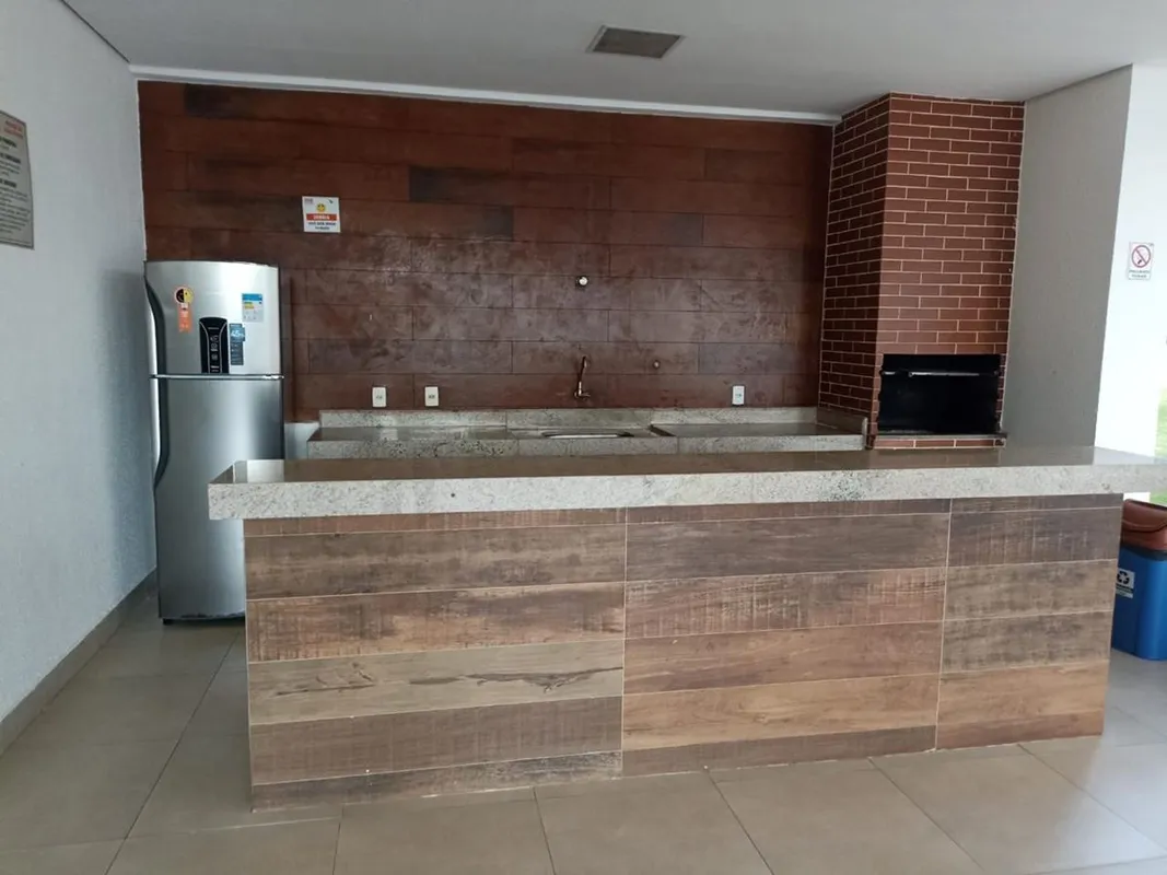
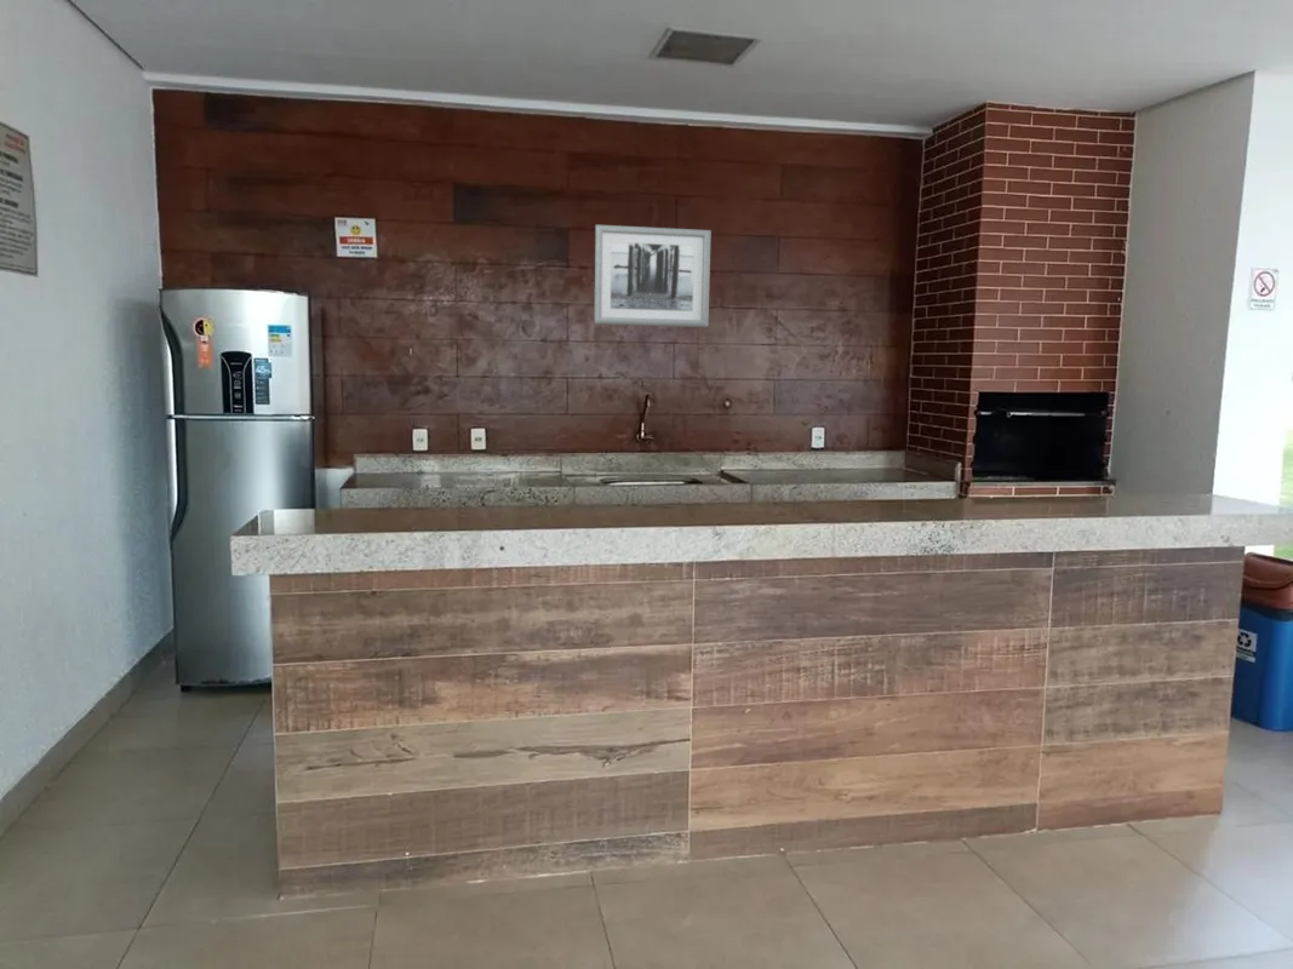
+ wall art [593,224,713,328]
